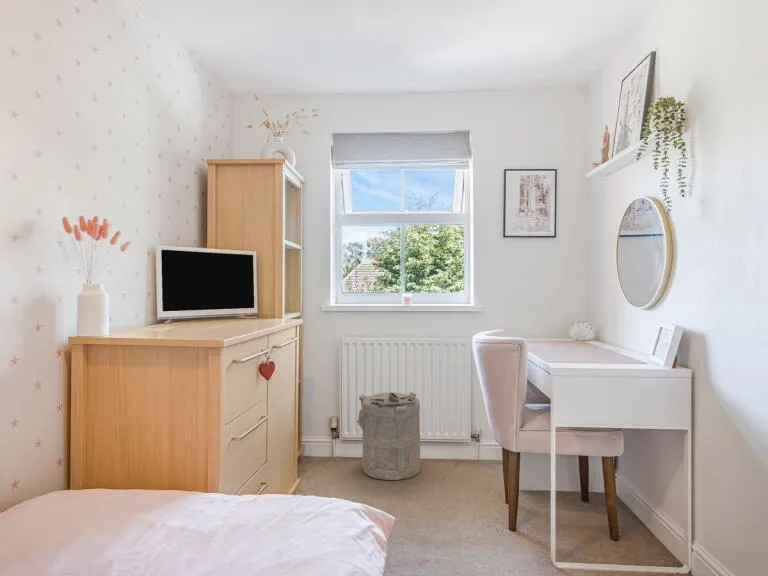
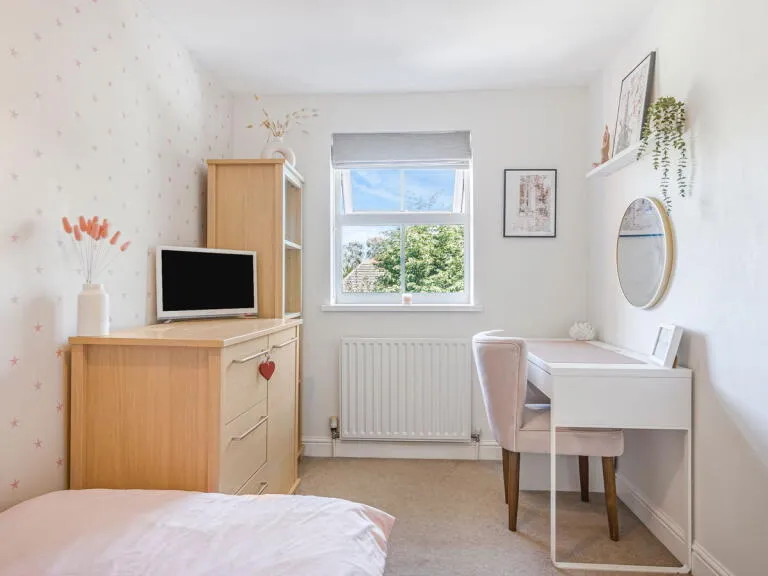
- laundry hamper [356,391,421,481]
